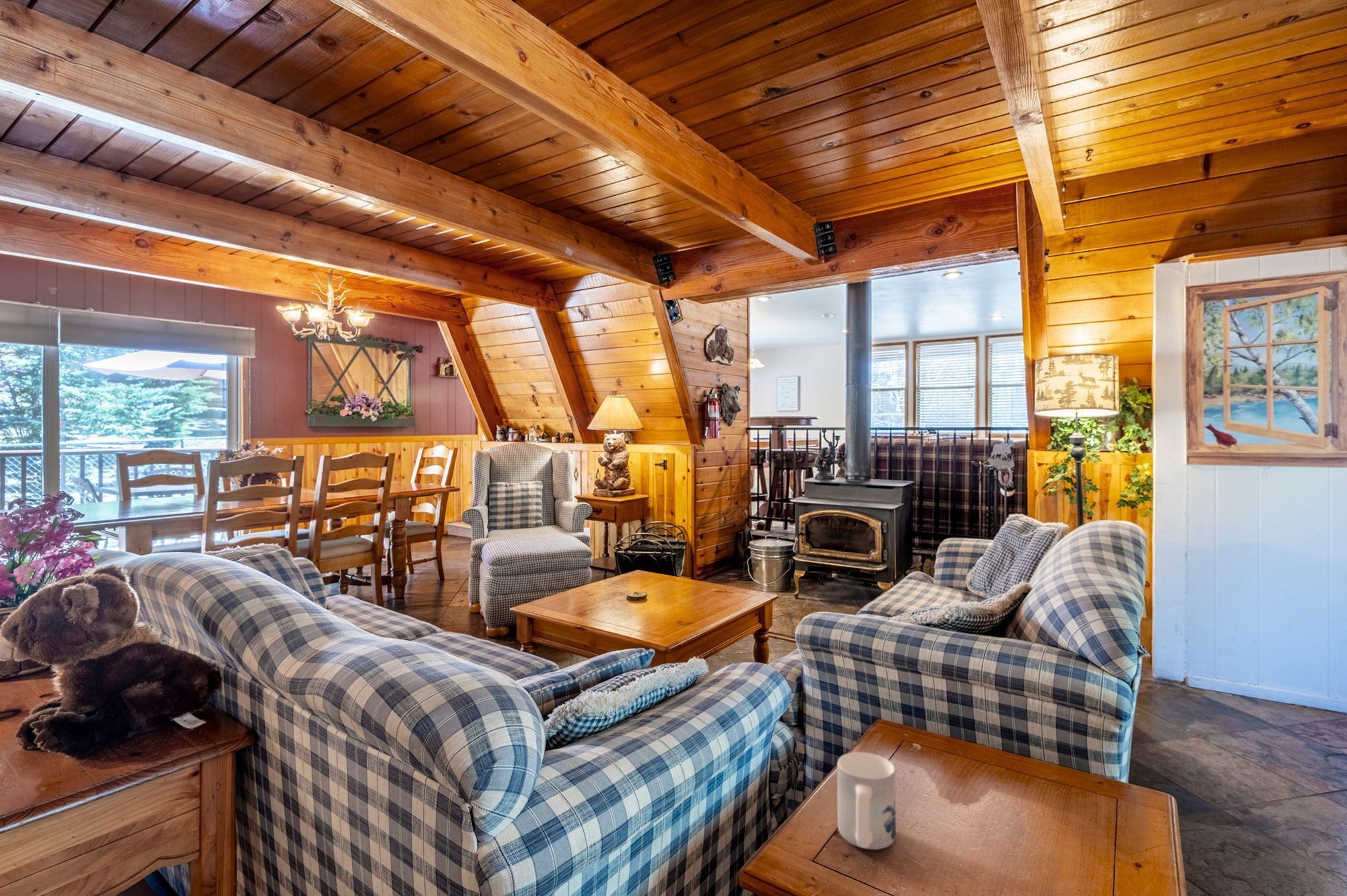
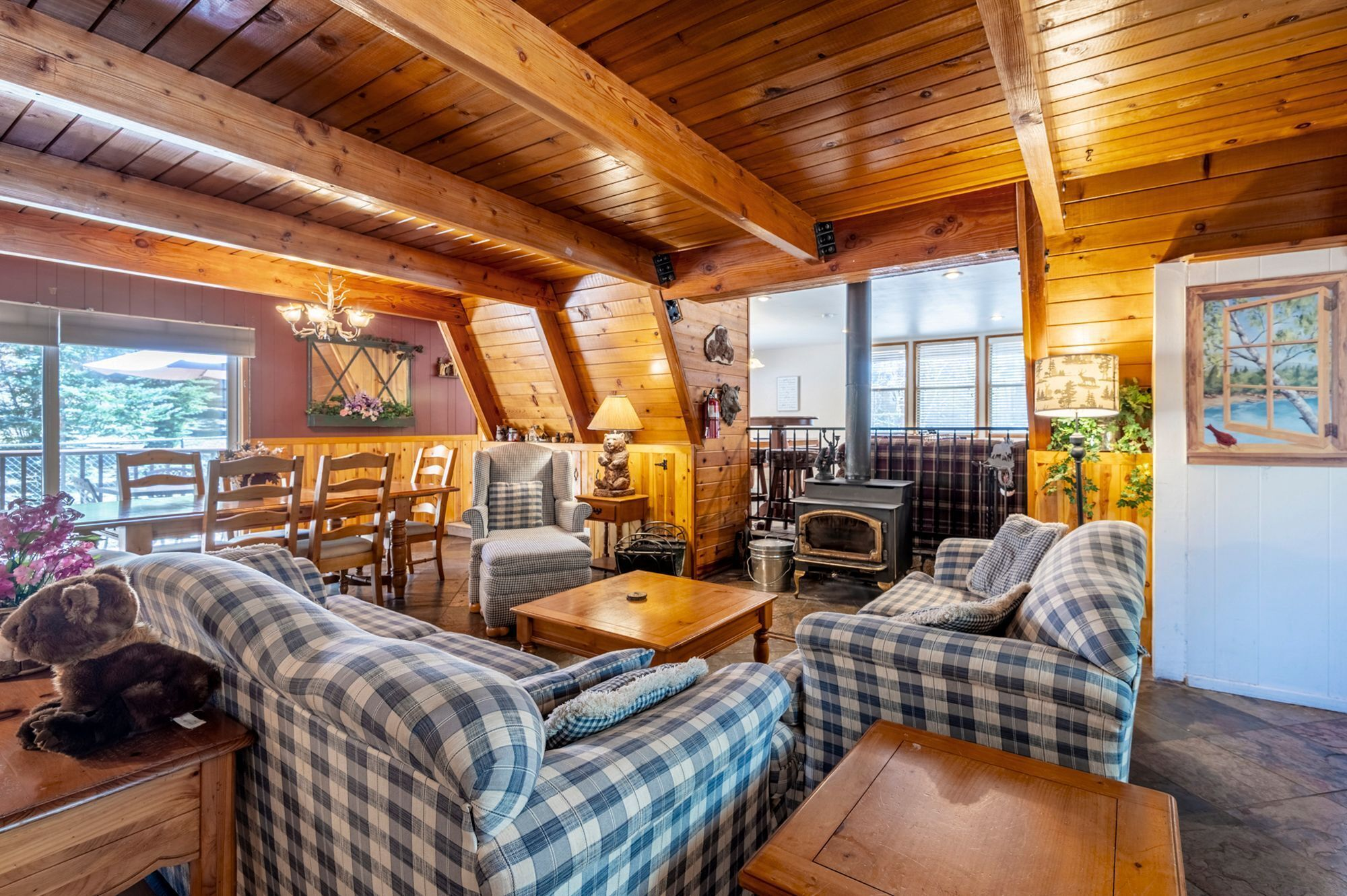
- mug [836,751,896,850]
